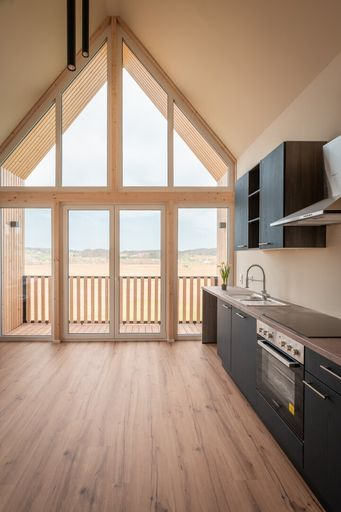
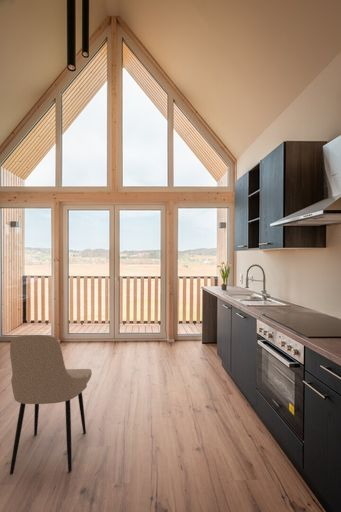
+ dining chair [9,334,93,476]
